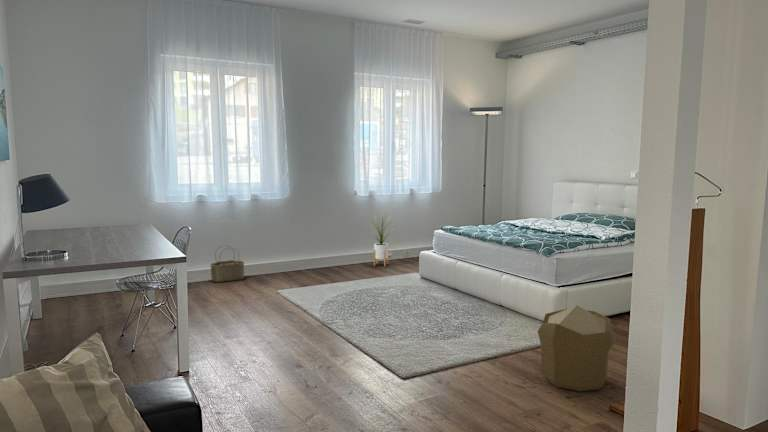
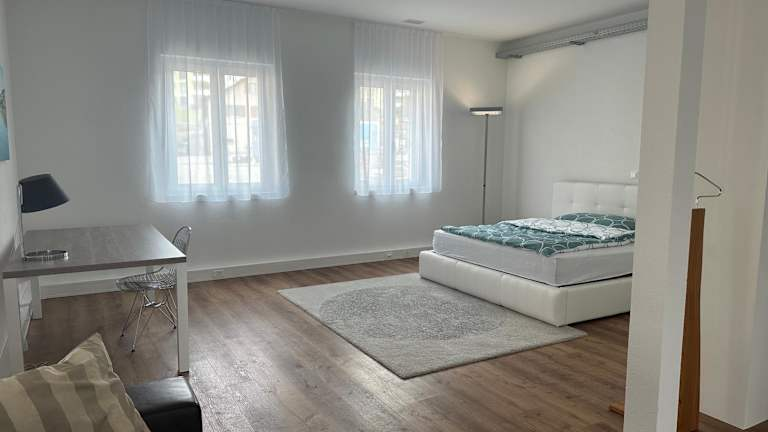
- house plant [367,211,395,267]
- wicker basket [209,244,245,283]
- pouf [537,304,617,392]
